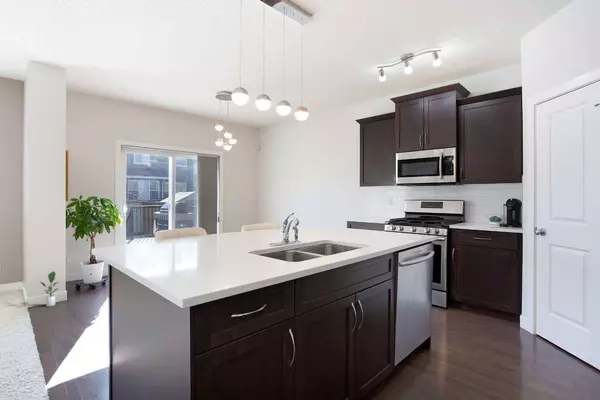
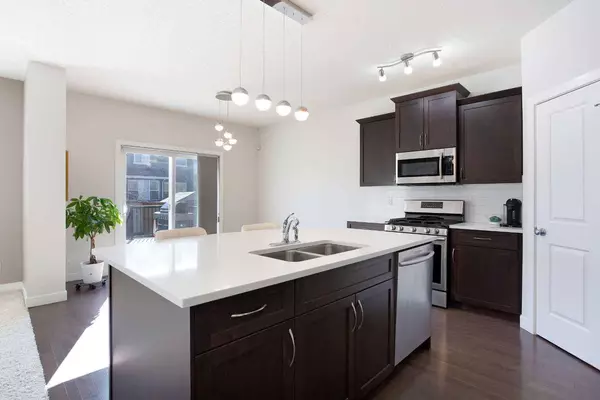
- potted plant [39,270,60,307]
